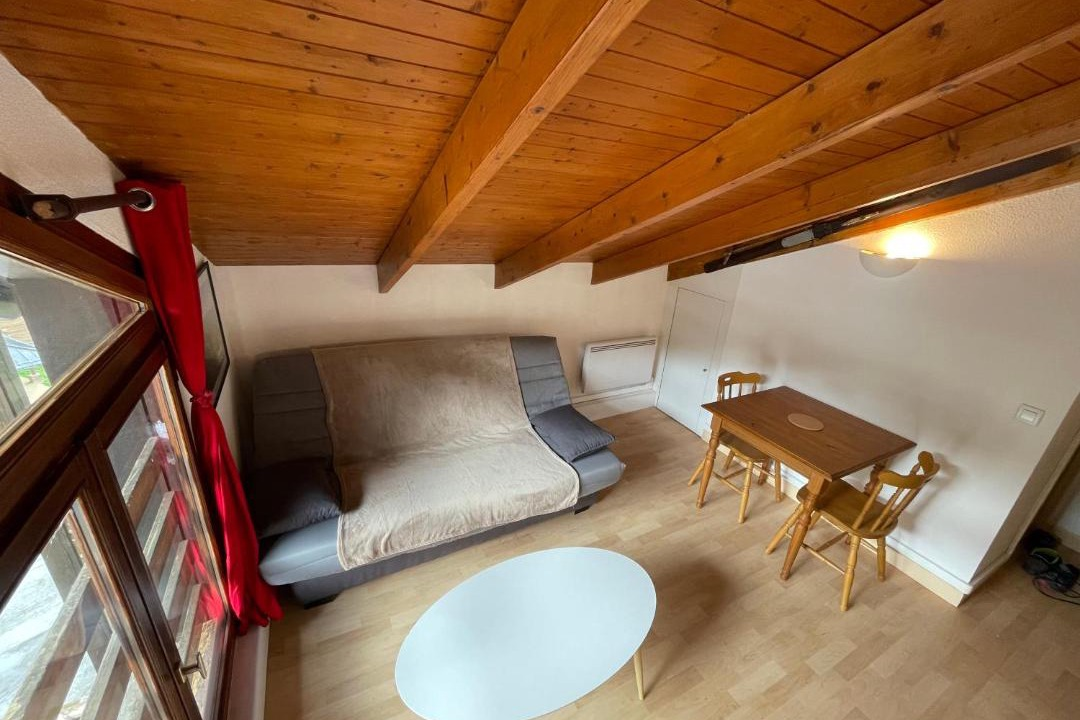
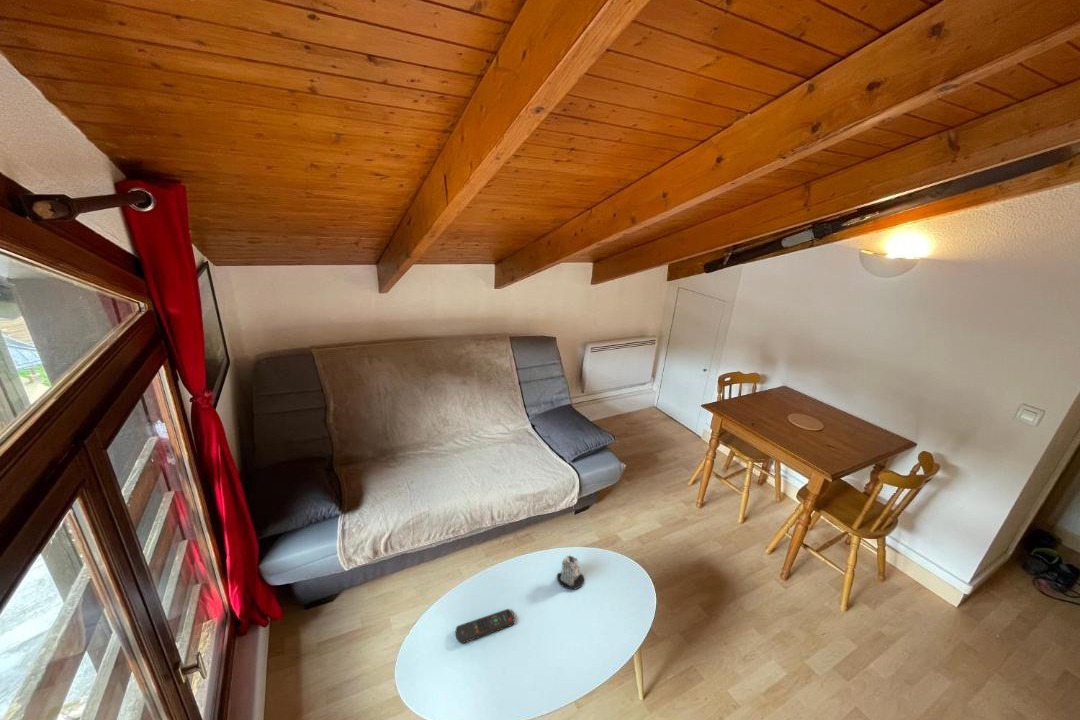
+ candle [556,554,585,590]
+ remote control [455,608,515,645]
